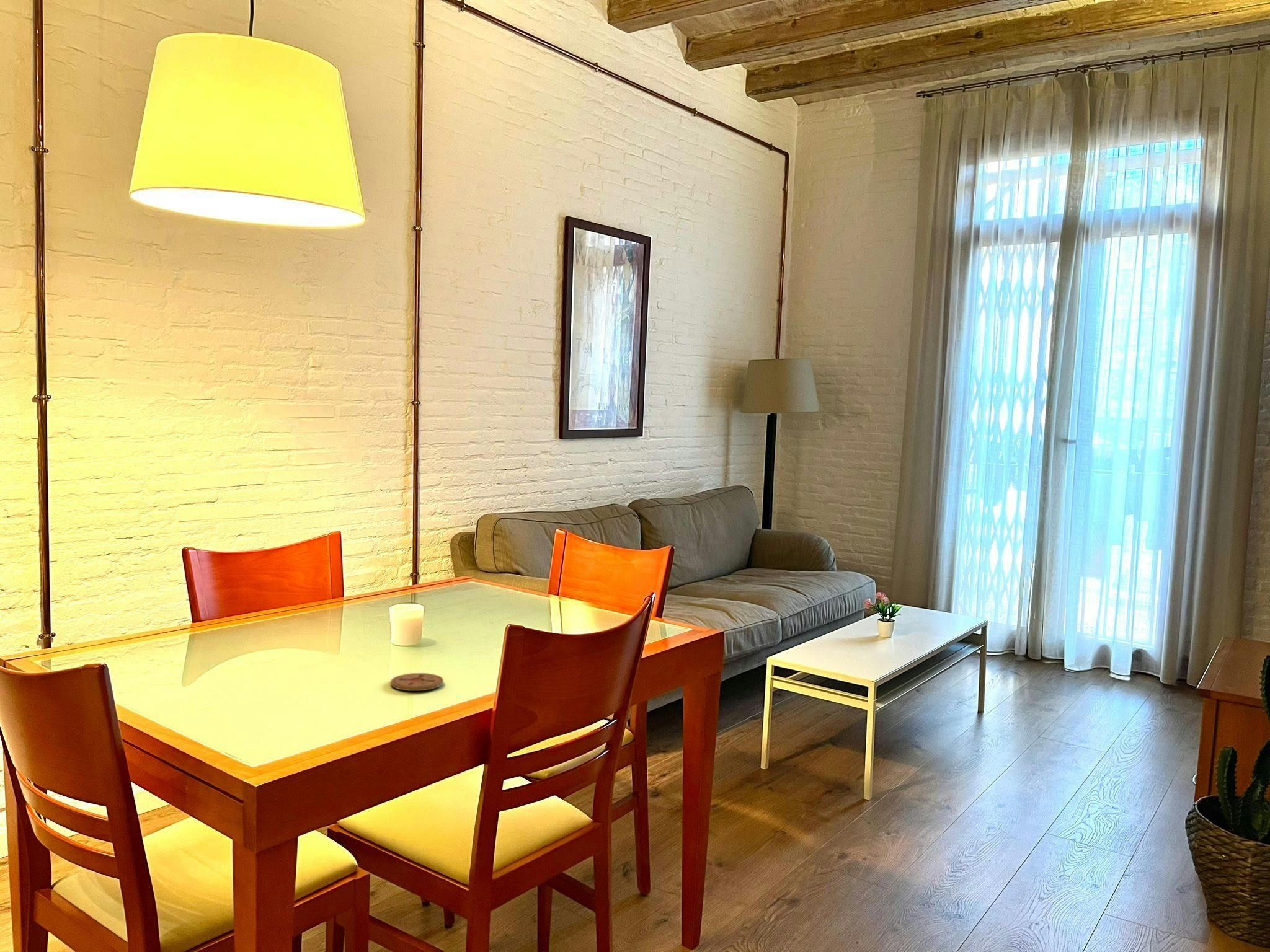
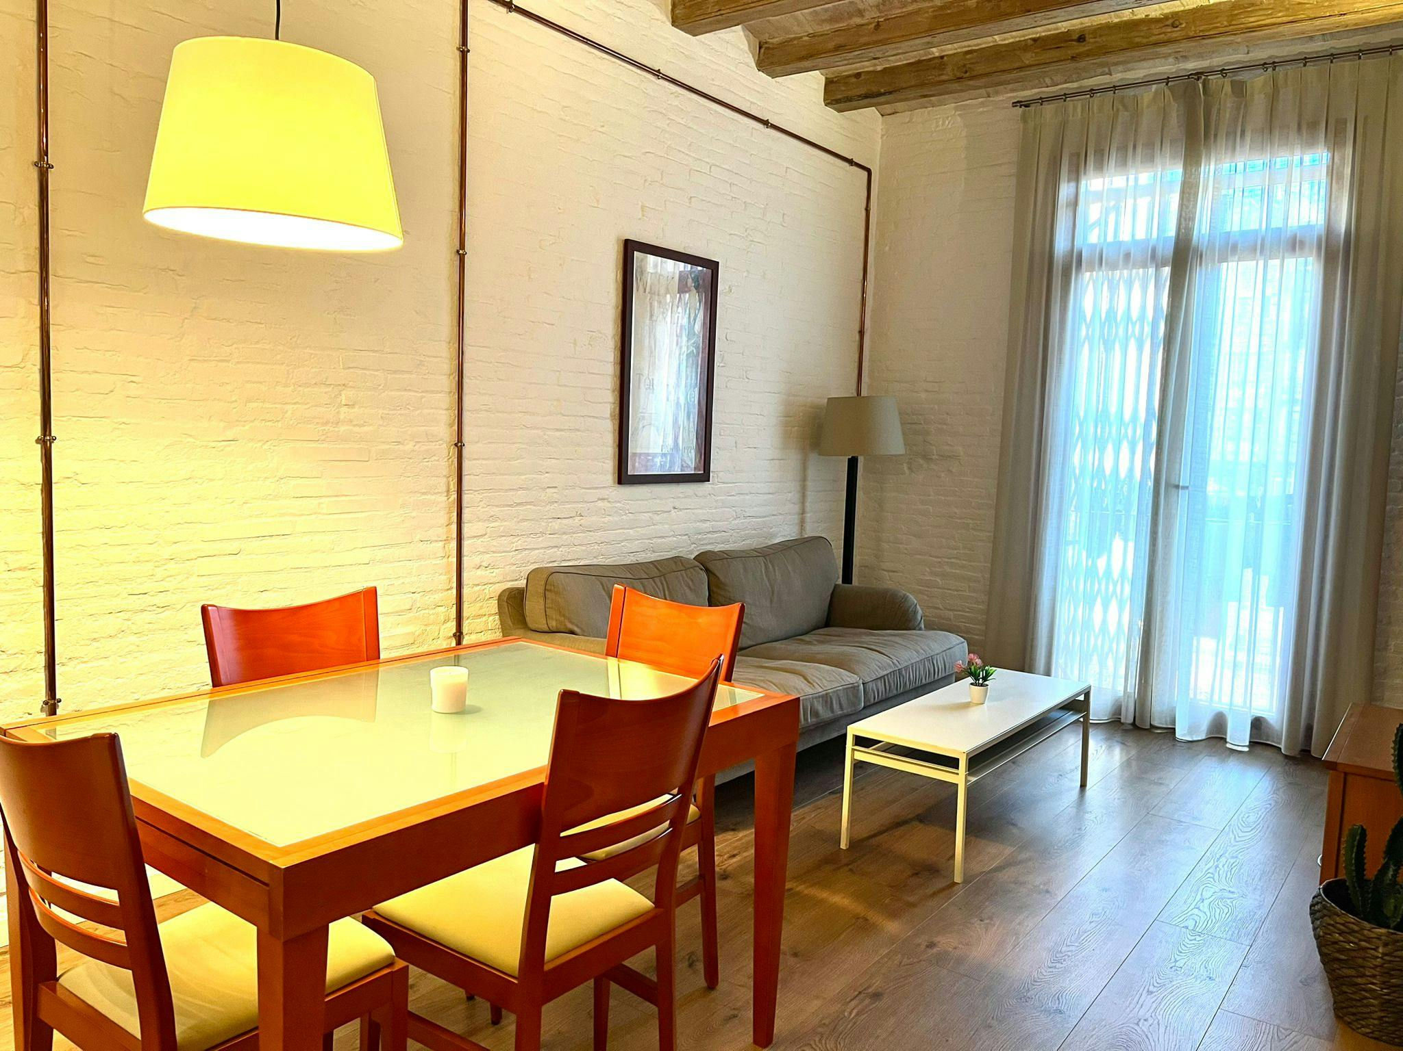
- coaster [389,672,444,692]
